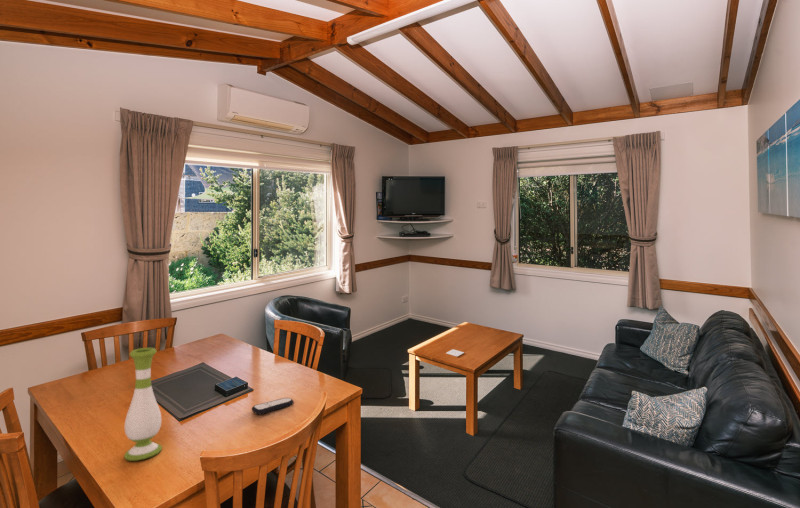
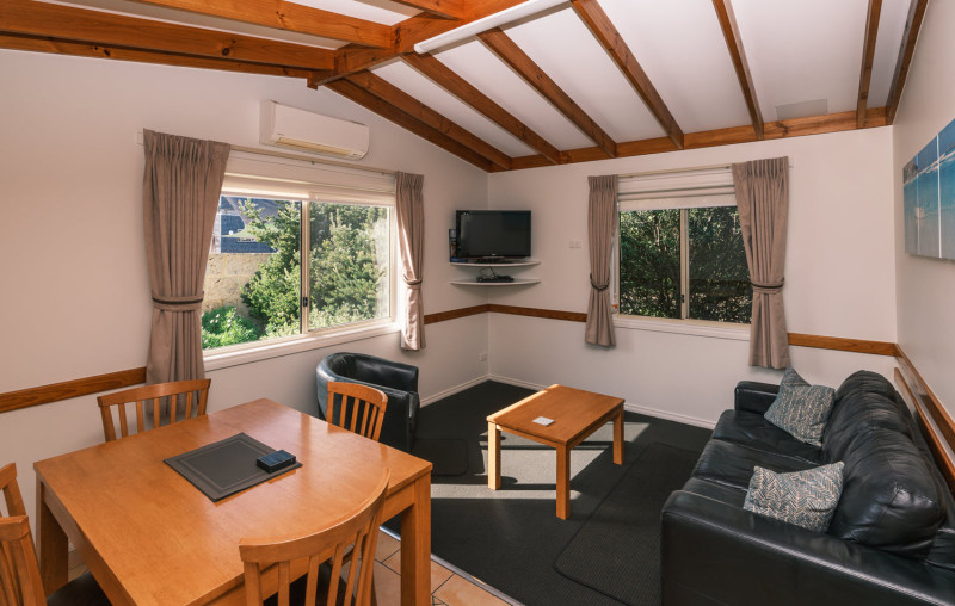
- remote control [251,397,294,415]
- vase [123,347,163,462]
